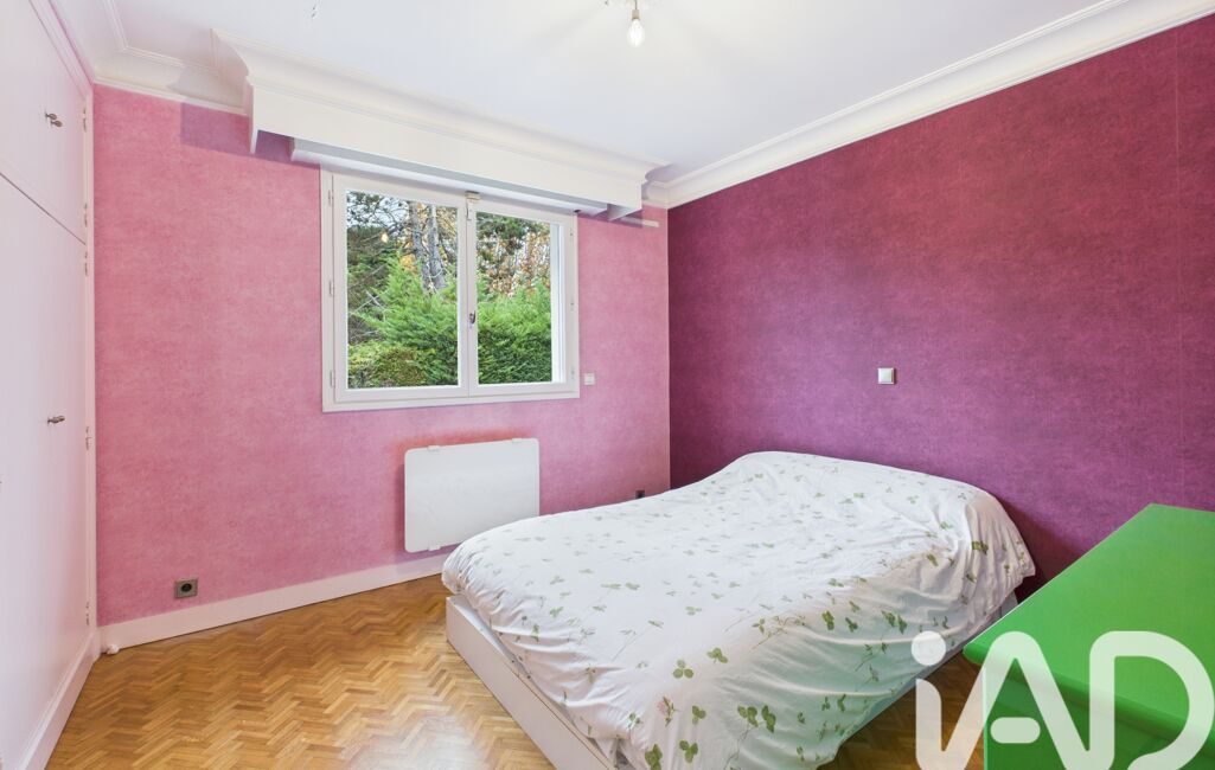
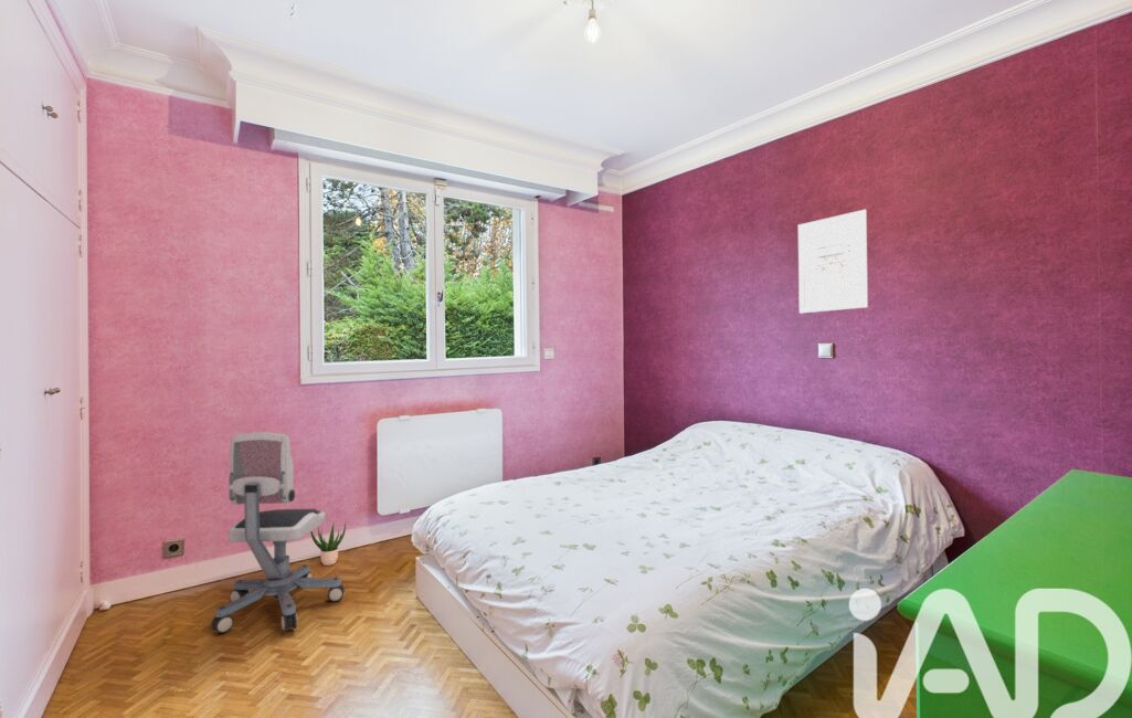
+ potted plant [310,520,347,567]
+ office chair [210,431,346,634]
+ wall art [797,209,869,314]
